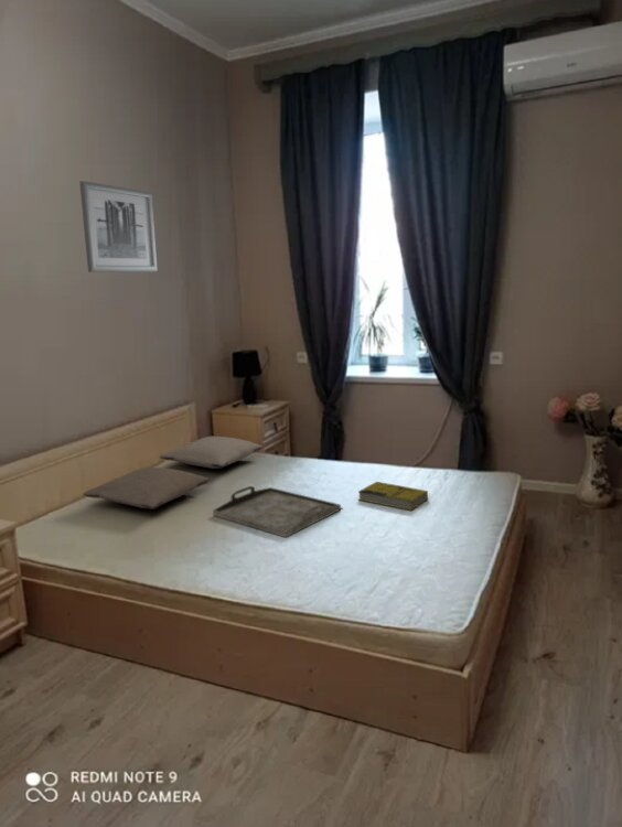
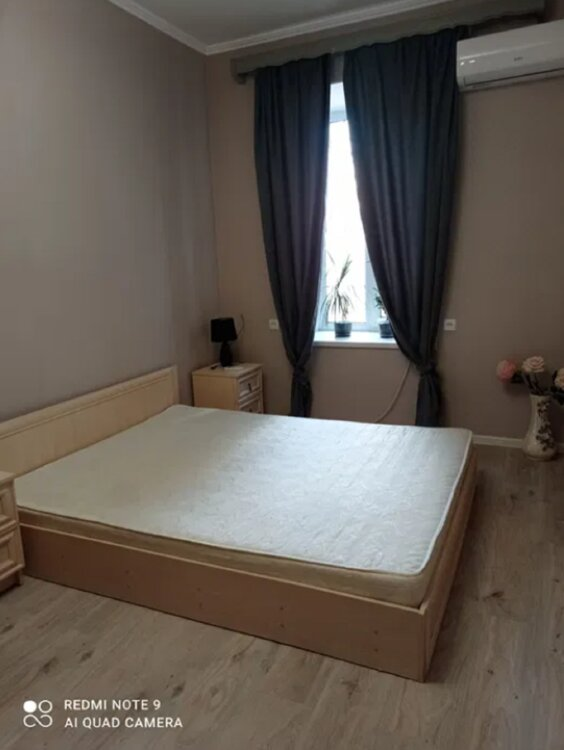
- pillow [159,436,264,470]
- book [357,481,429,512]
- wall art [78,180,159,273]
- pillow [83,465,211,511]
- serving tray [212,485,342,538]
